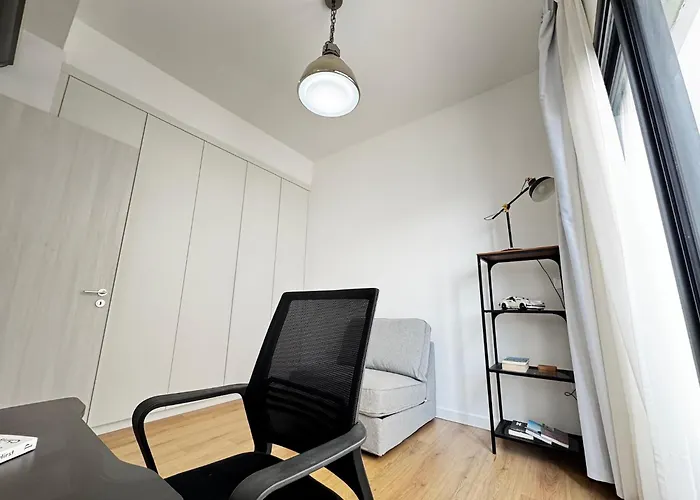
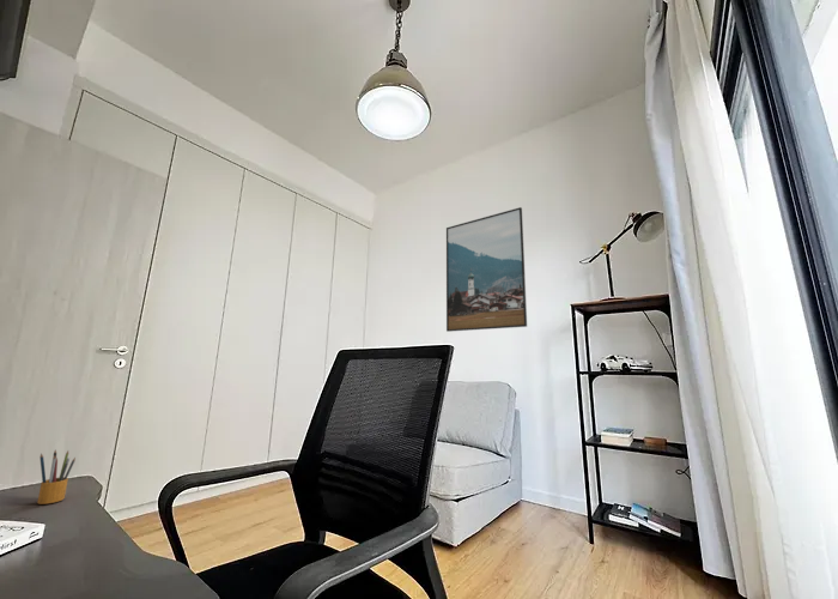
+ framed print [445,206,528,333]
+ pencil box [36,448,77,506]
